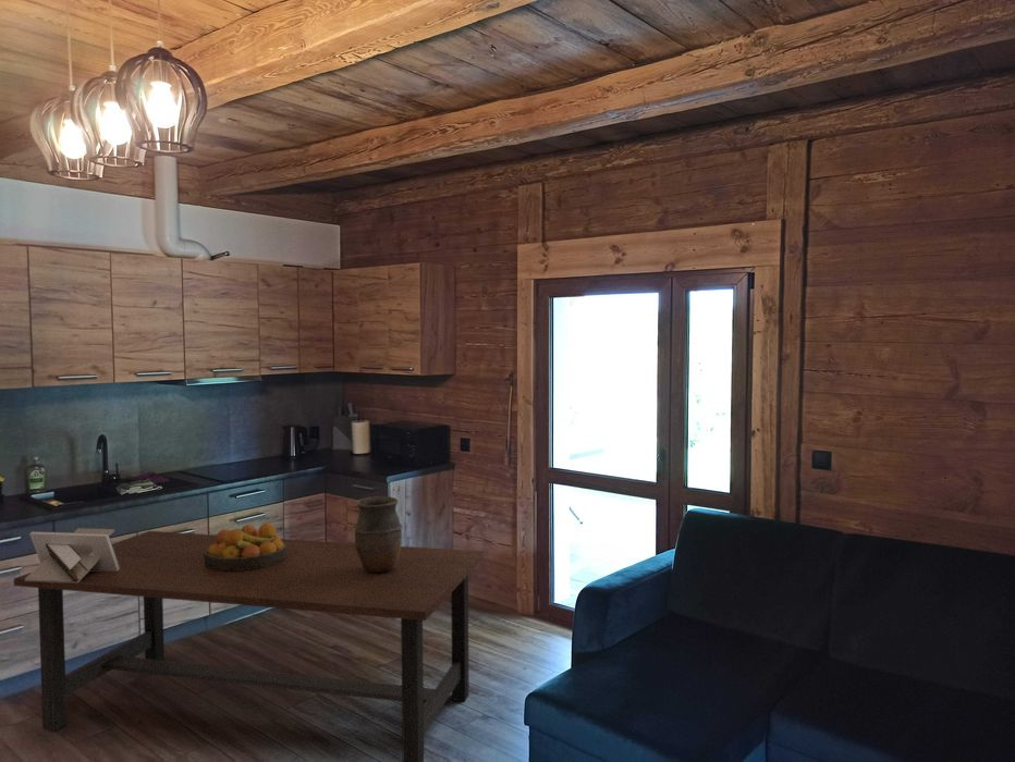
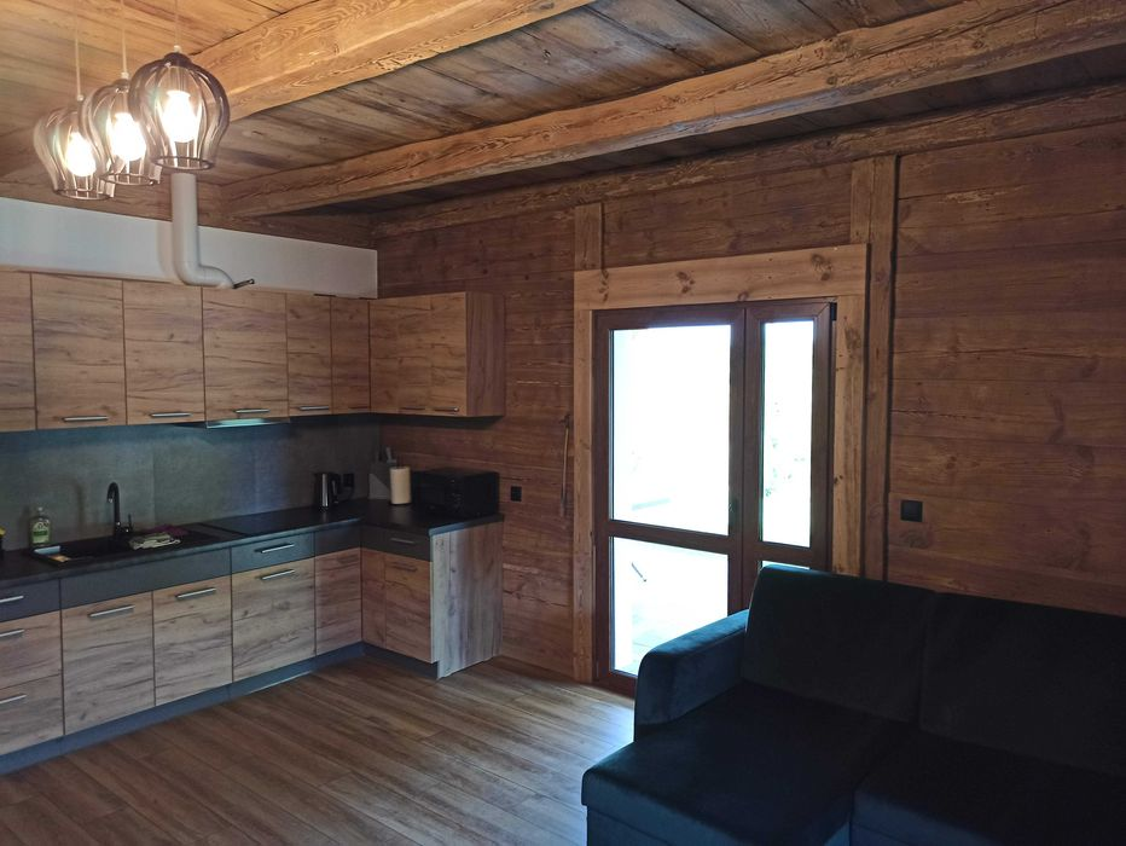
- vase [354,495,404,572]
- dining table [13,530,485,762]
- architectural model [25,527,120,582]
- fruit bowl [204,521,285,570]
